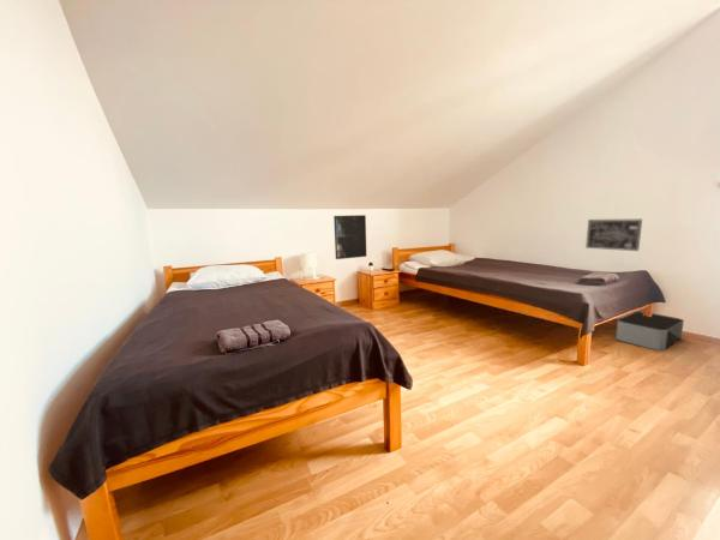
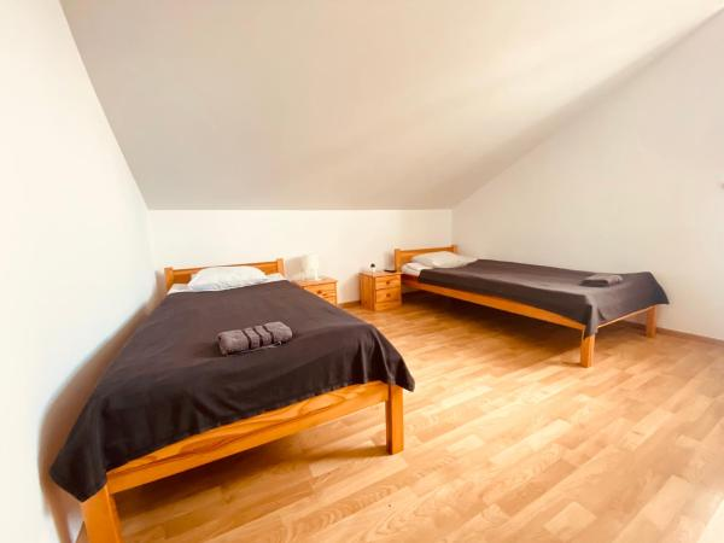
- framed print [332,214,367,260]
- storage bin [614,311,685,352]
- wall art [584,218,643,252]
